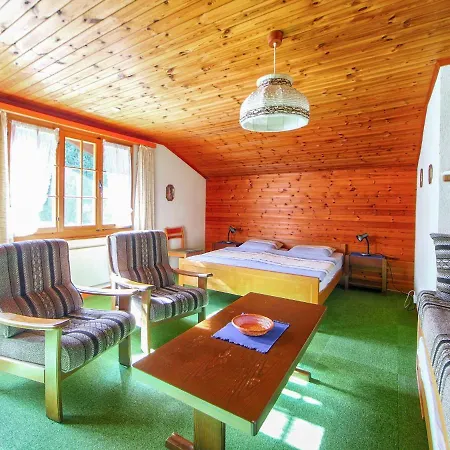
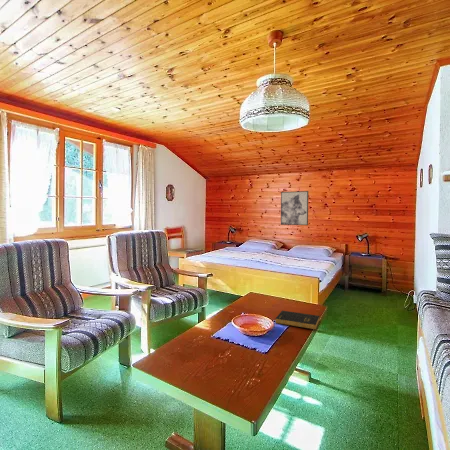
+ book [274,310,321,331]
+ wall art [280,190,309,226]
